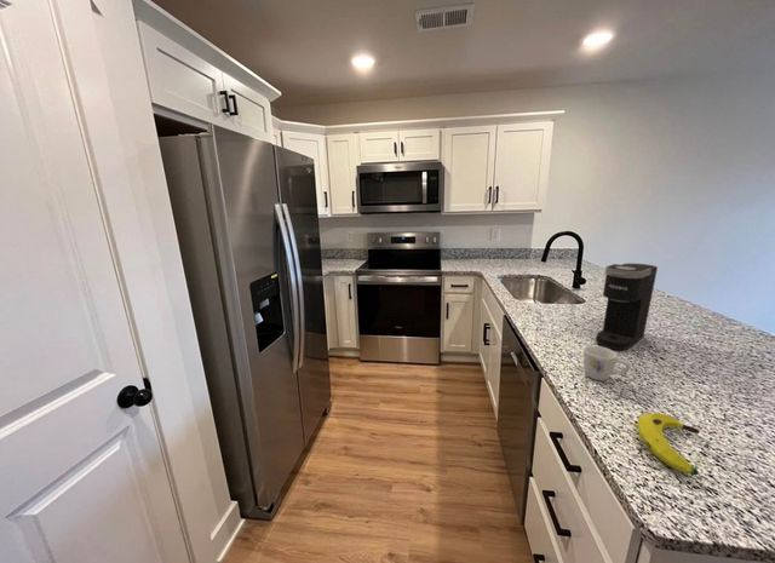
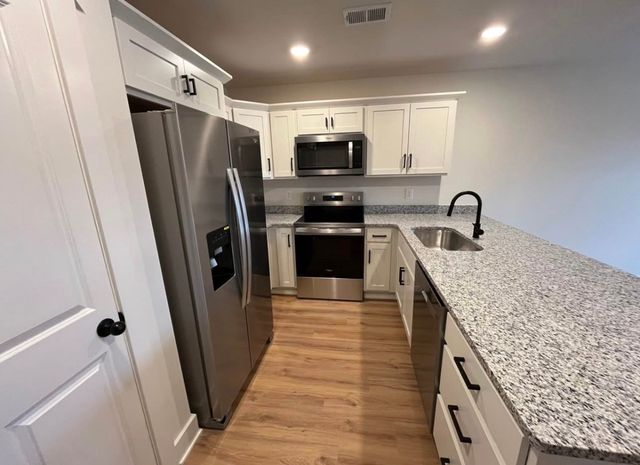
- banana [636,412,700,476]
- coffee maker [595,263,659,351]
- mug [582,345,631,381]
